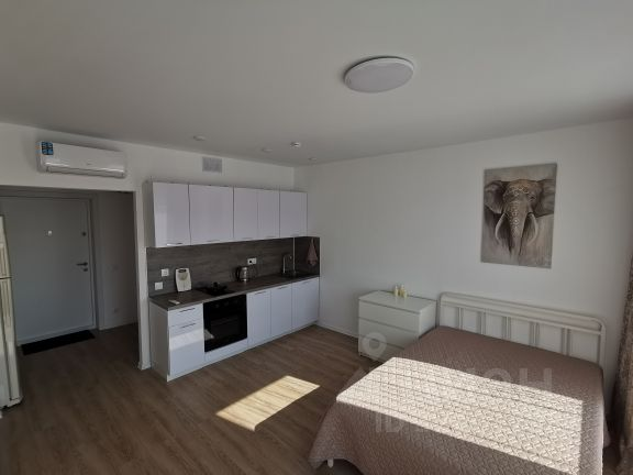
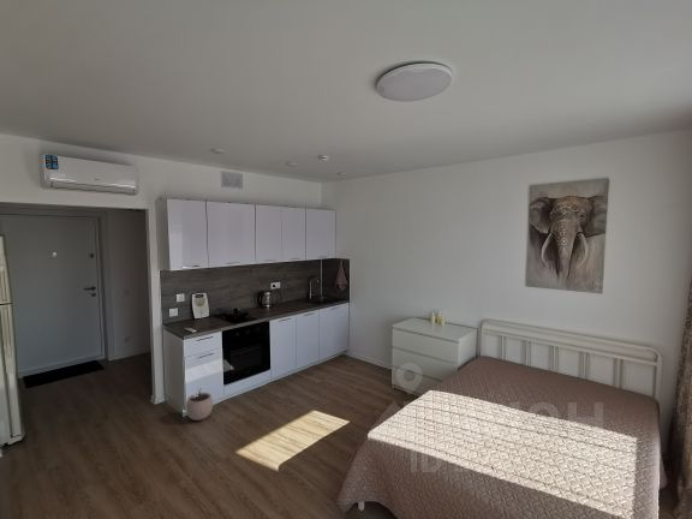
+ plant pot [185,389,214,422]
